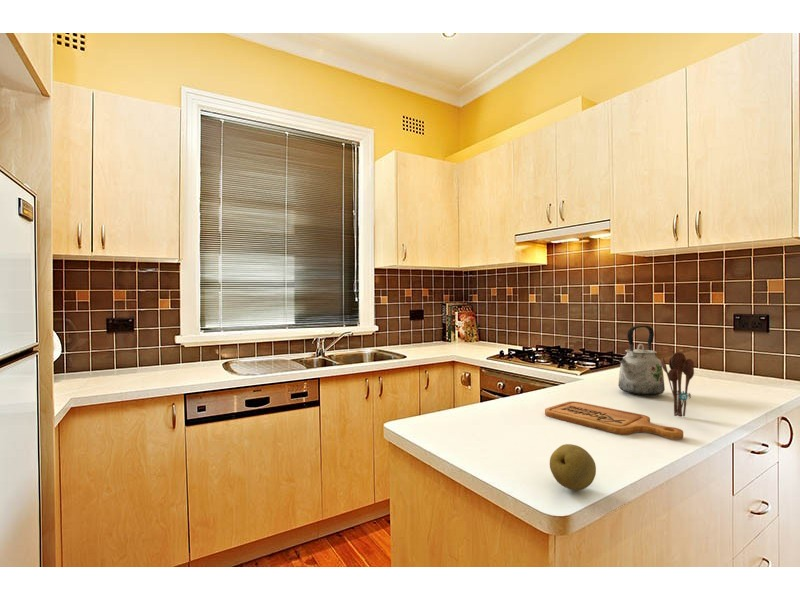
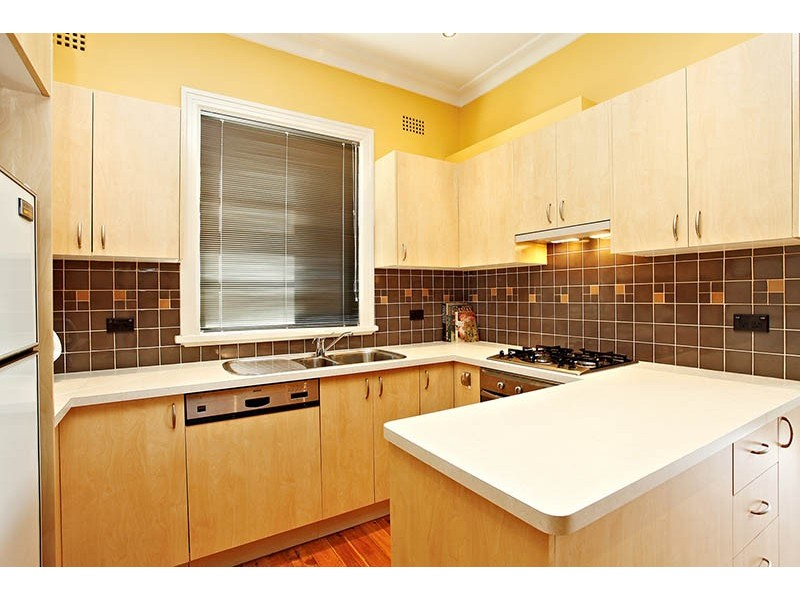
- kettle [617,325,666,397]
- fruit [549,443,597,491]
- cutting board [544,400,684,440]
- utensil holder [660,351,695,418]
